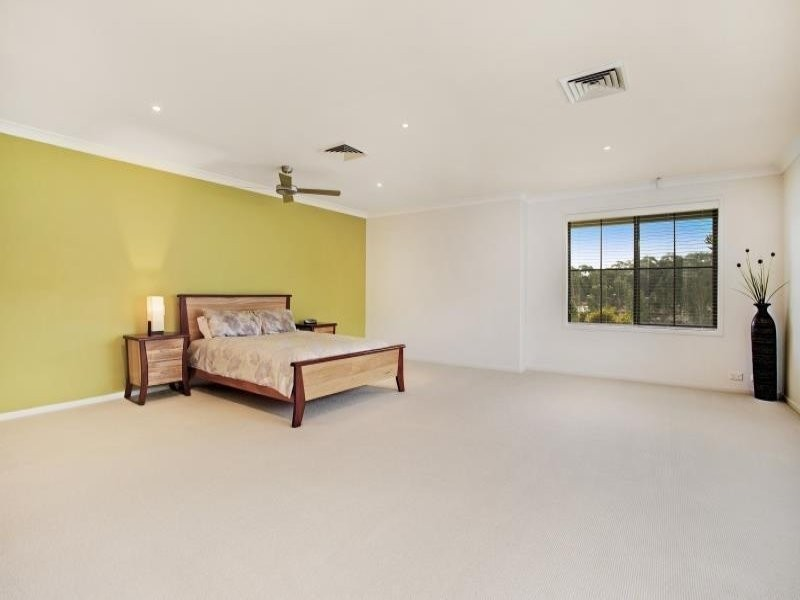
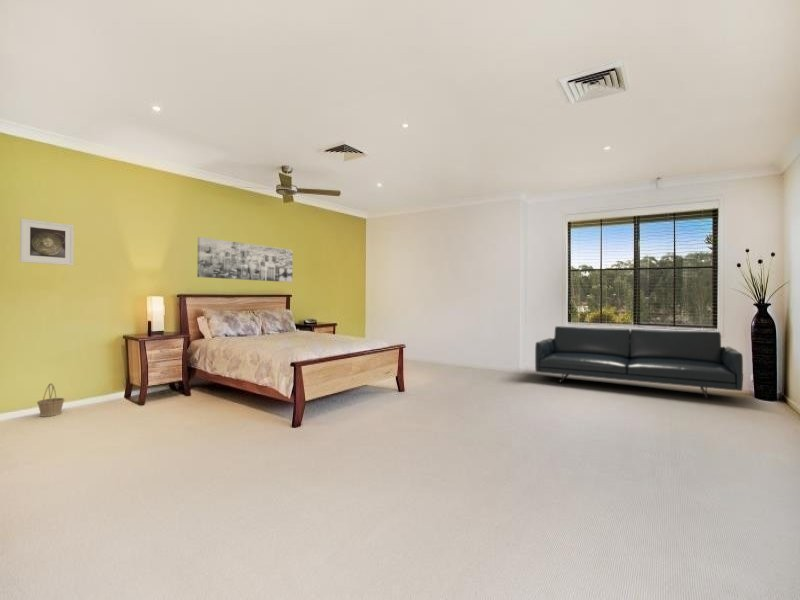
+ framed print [19,218,75,266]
+ sofa [534,325,744,400]
+ basket [36,382,65,418]
+ wall art [196,236,294,283]
